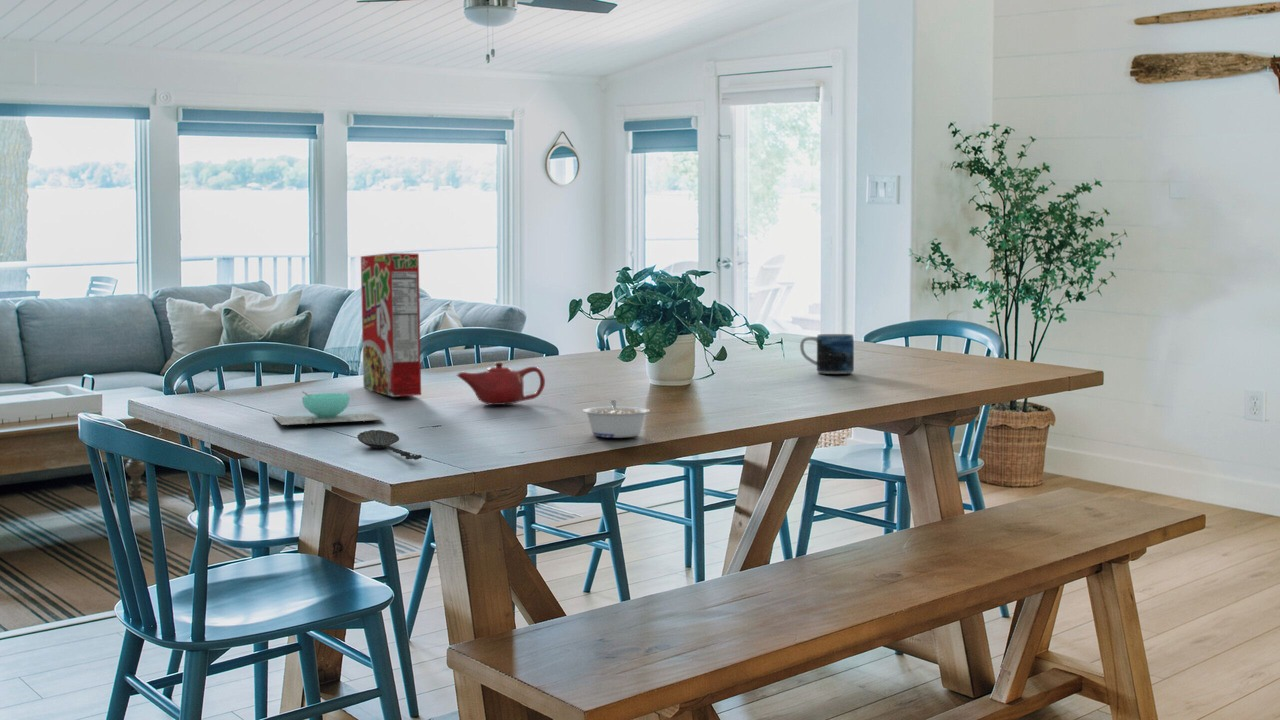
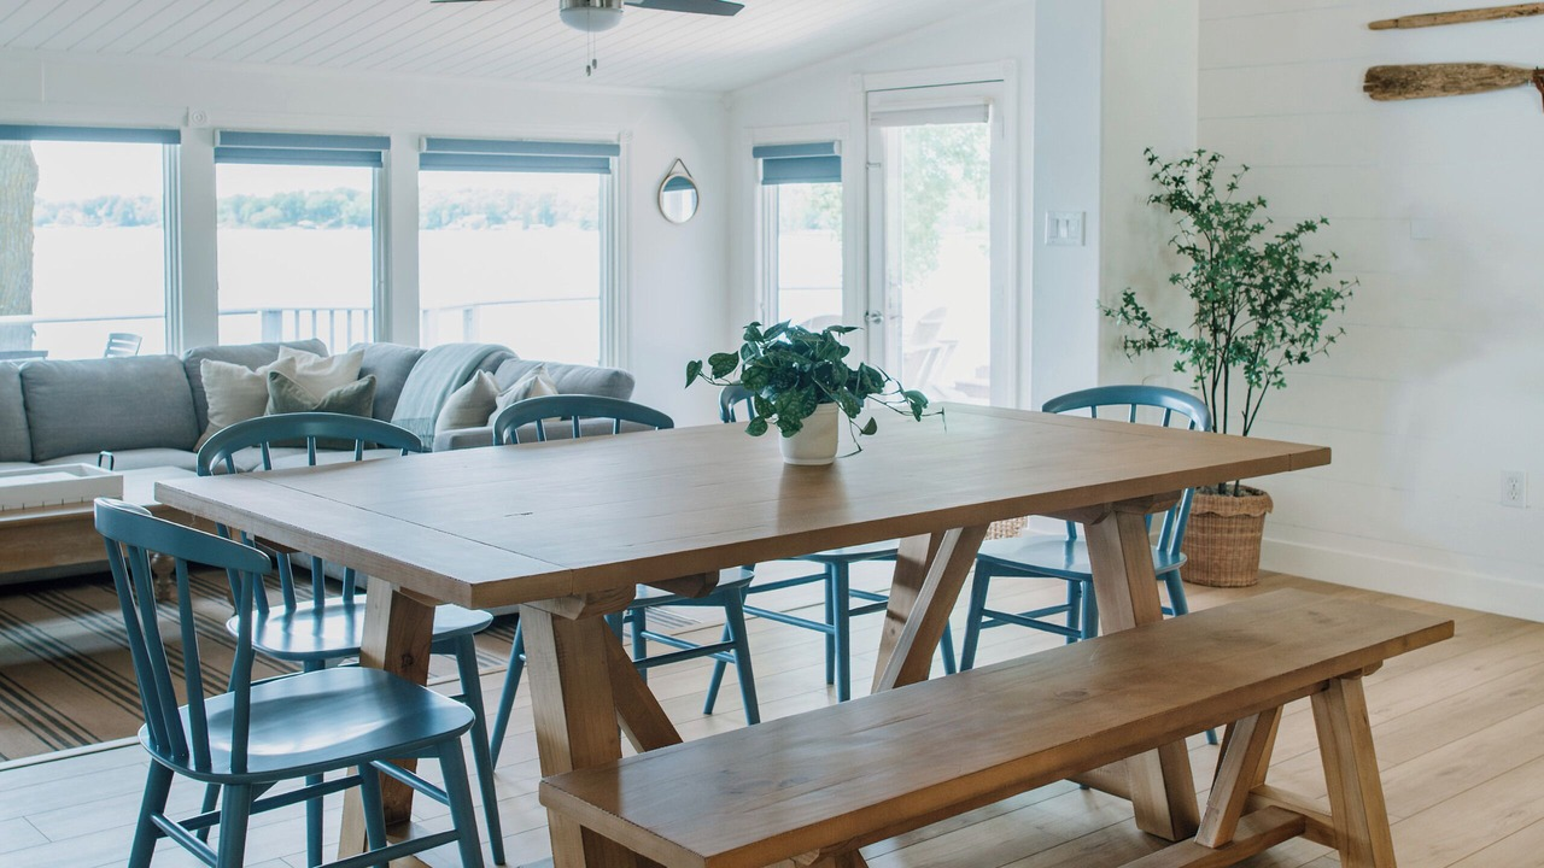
- spoon [356,429,423,461]
- cereal box [360,252,422,398]
- soup bowl [272,390,386,426]
- mug [799,333,855,375]
- legume [582,399,651,439]
- teapot [455,361,546,406]
